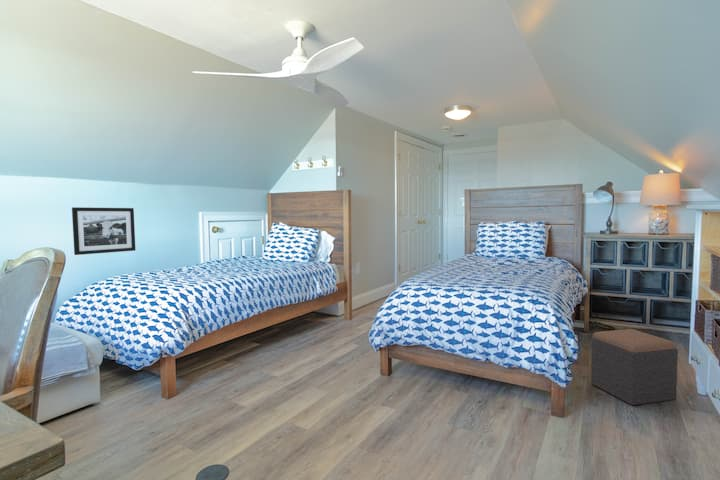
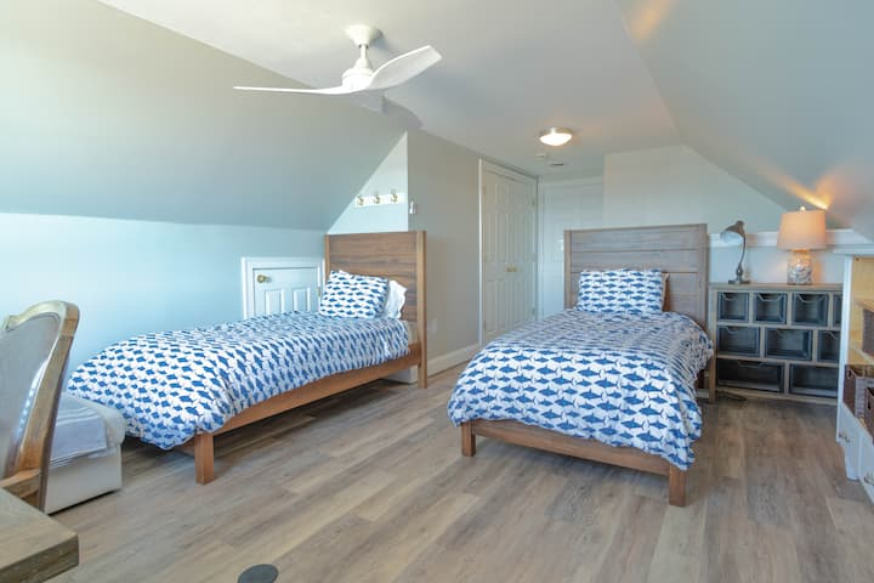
- footstool [590,328,679,406]
- picture frame [71,206,136,256]
